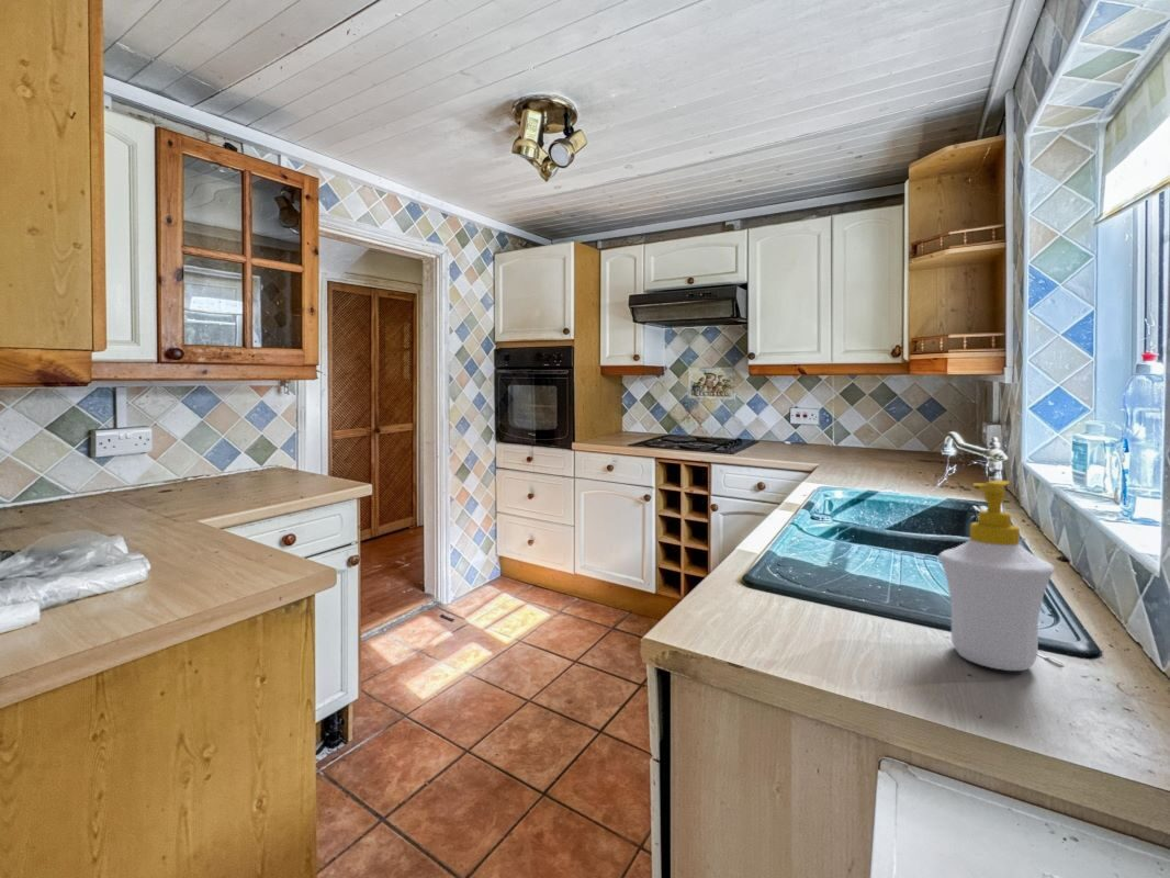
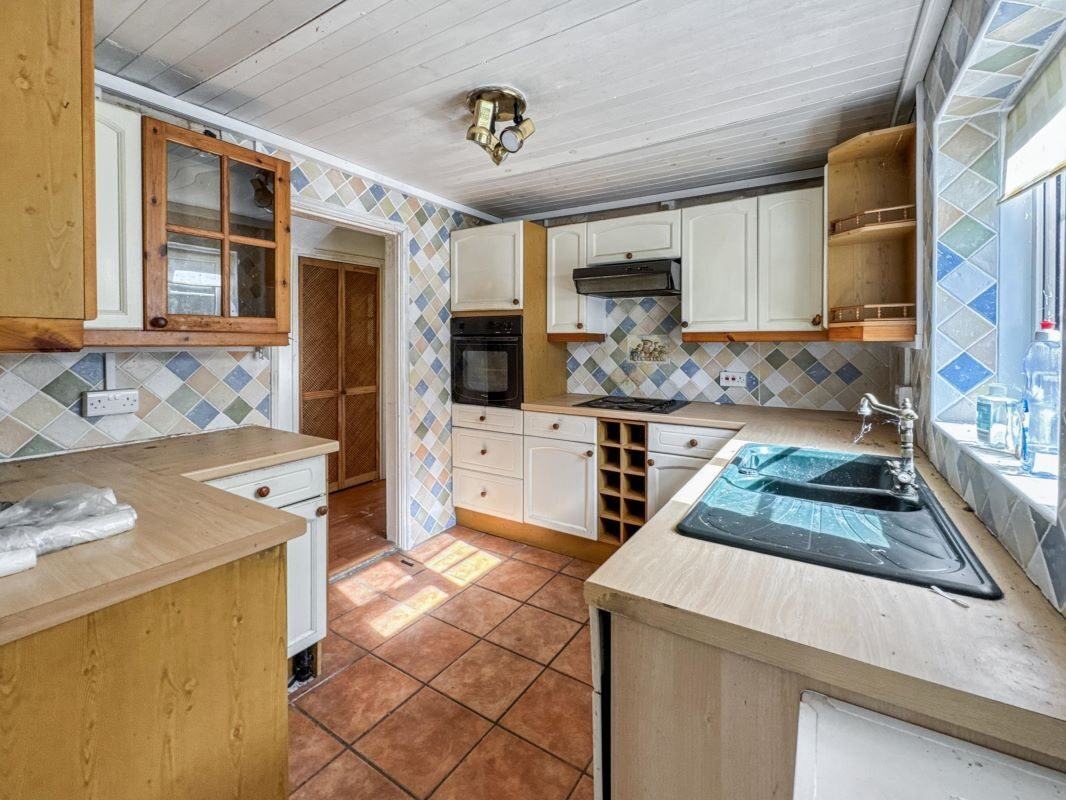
- soap bottle [937,480,1056,672]
